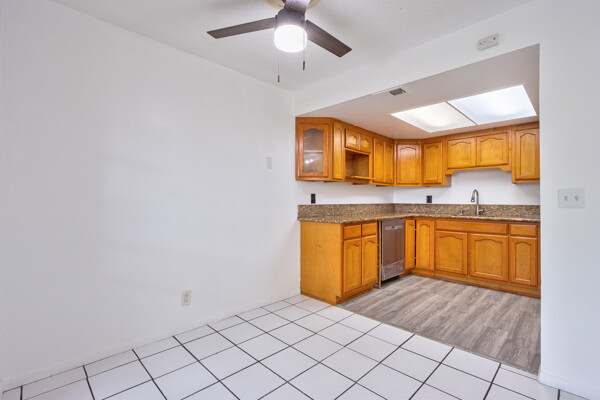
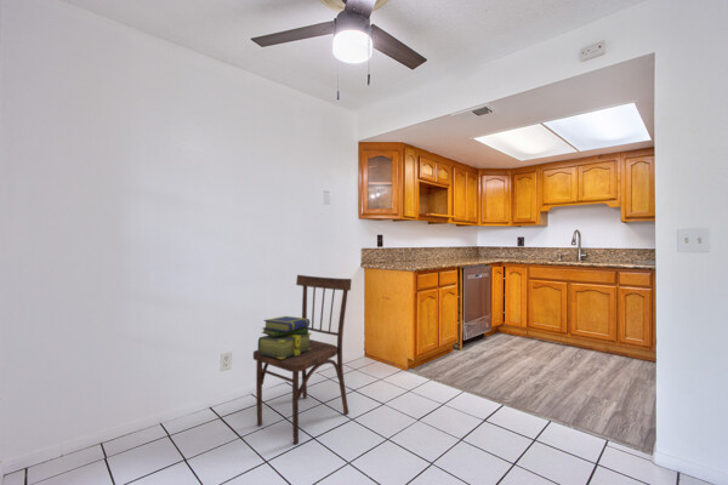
+ stack of books [257,315,313,359]
+ dining chair [252,274,353,445]
